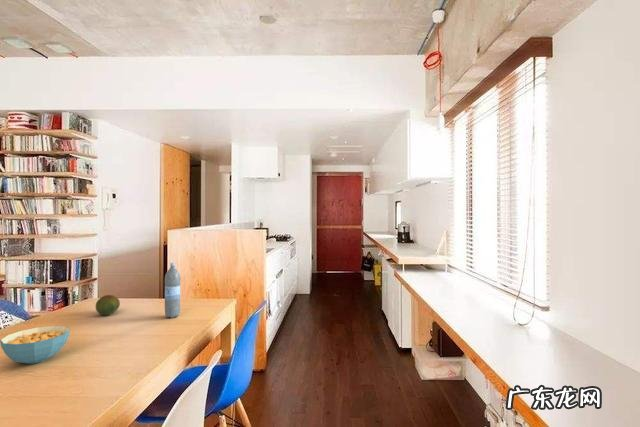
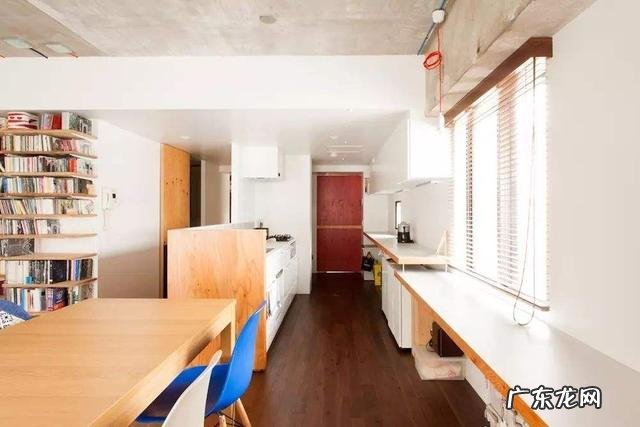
- water bottle [164,262,182,319]
- fruit [95,294,121,316]
- cereal bowl [0,325,71,365]
